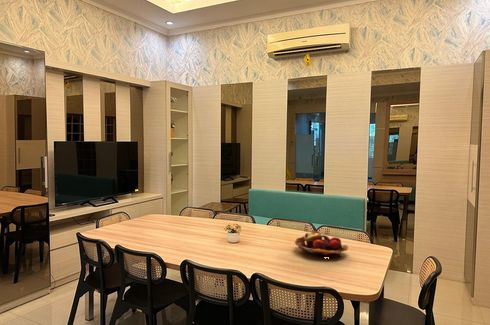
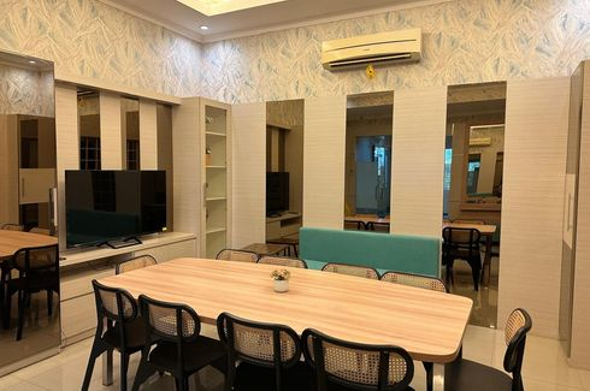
- fruit basket [294,230,349,259]
